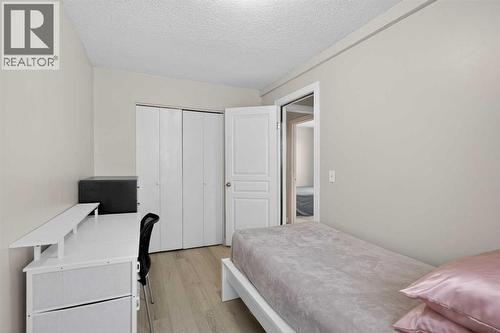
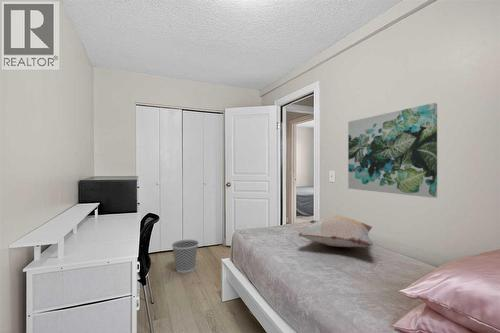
+ decorative pillow [297,214,373,248]
+ wall art [347,102,438,199]
+ wastebasket [171,239,200,274]
